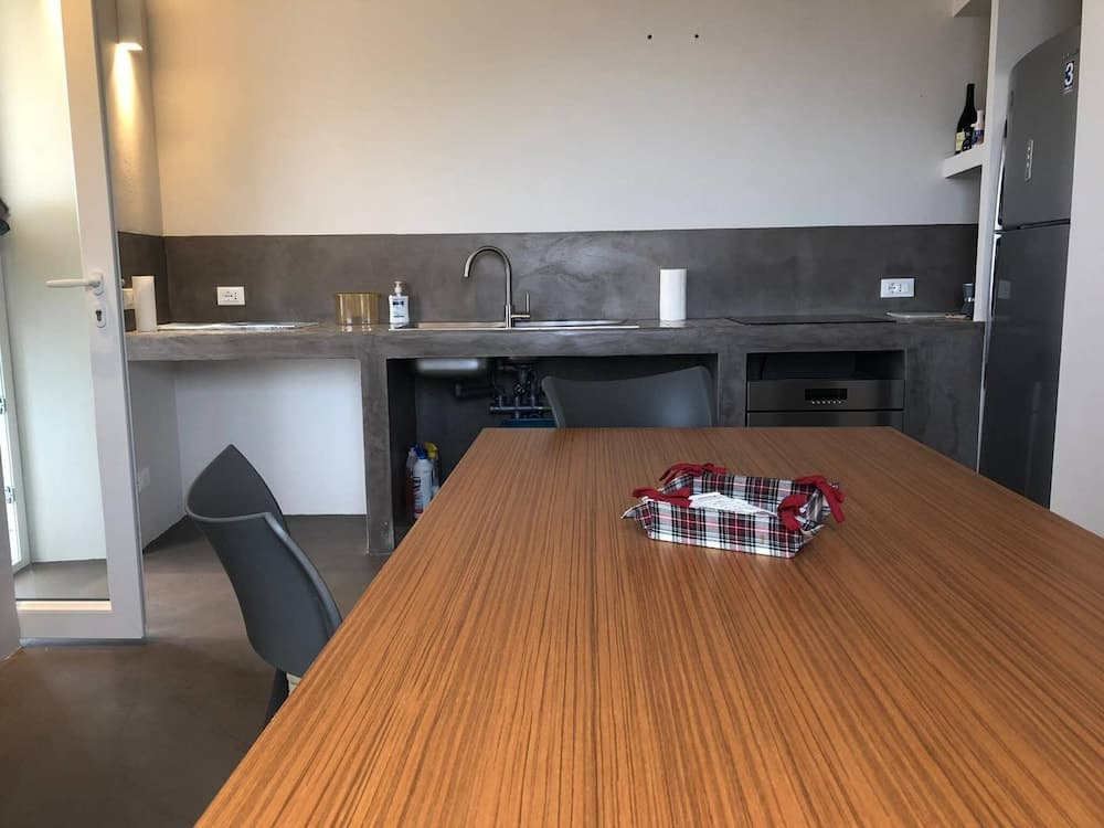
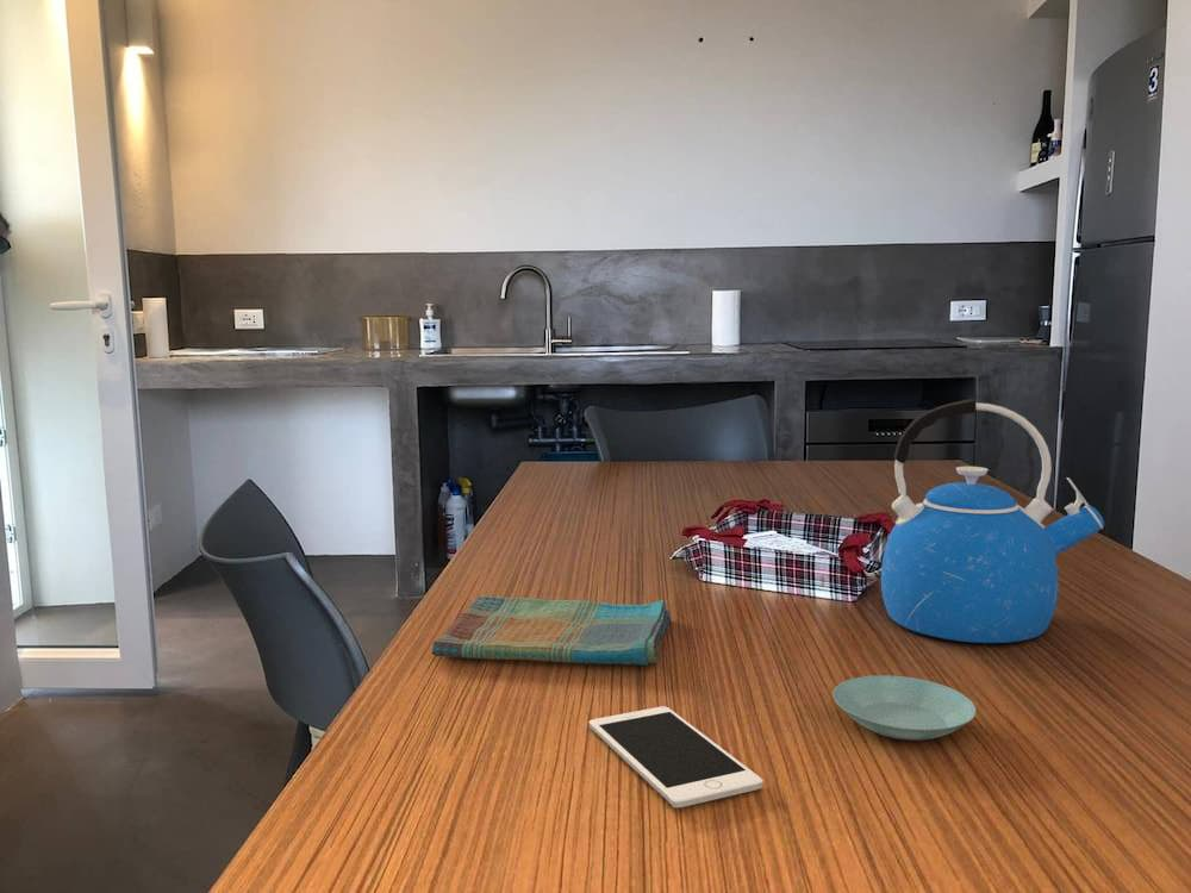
+ cell phone [588,706,765,808]
+ saucer [833,674,977,742]
+ dish towel [431,595,672,667]
+ kettle [880,398,1105,644]
